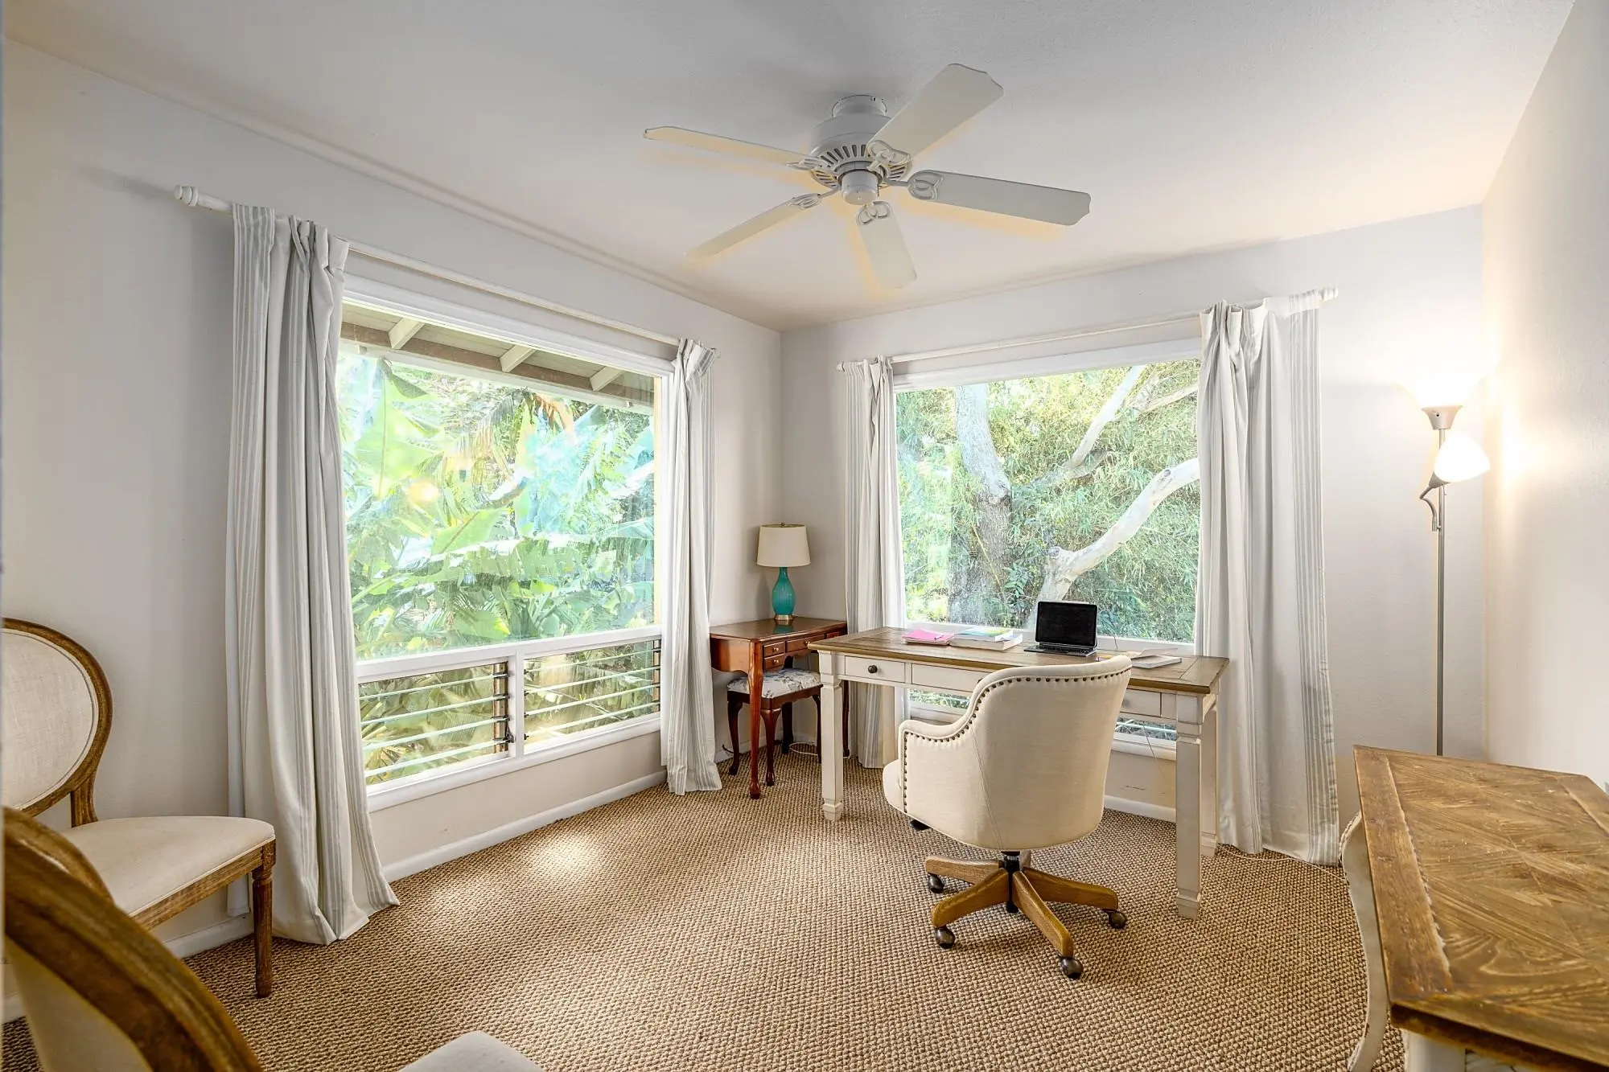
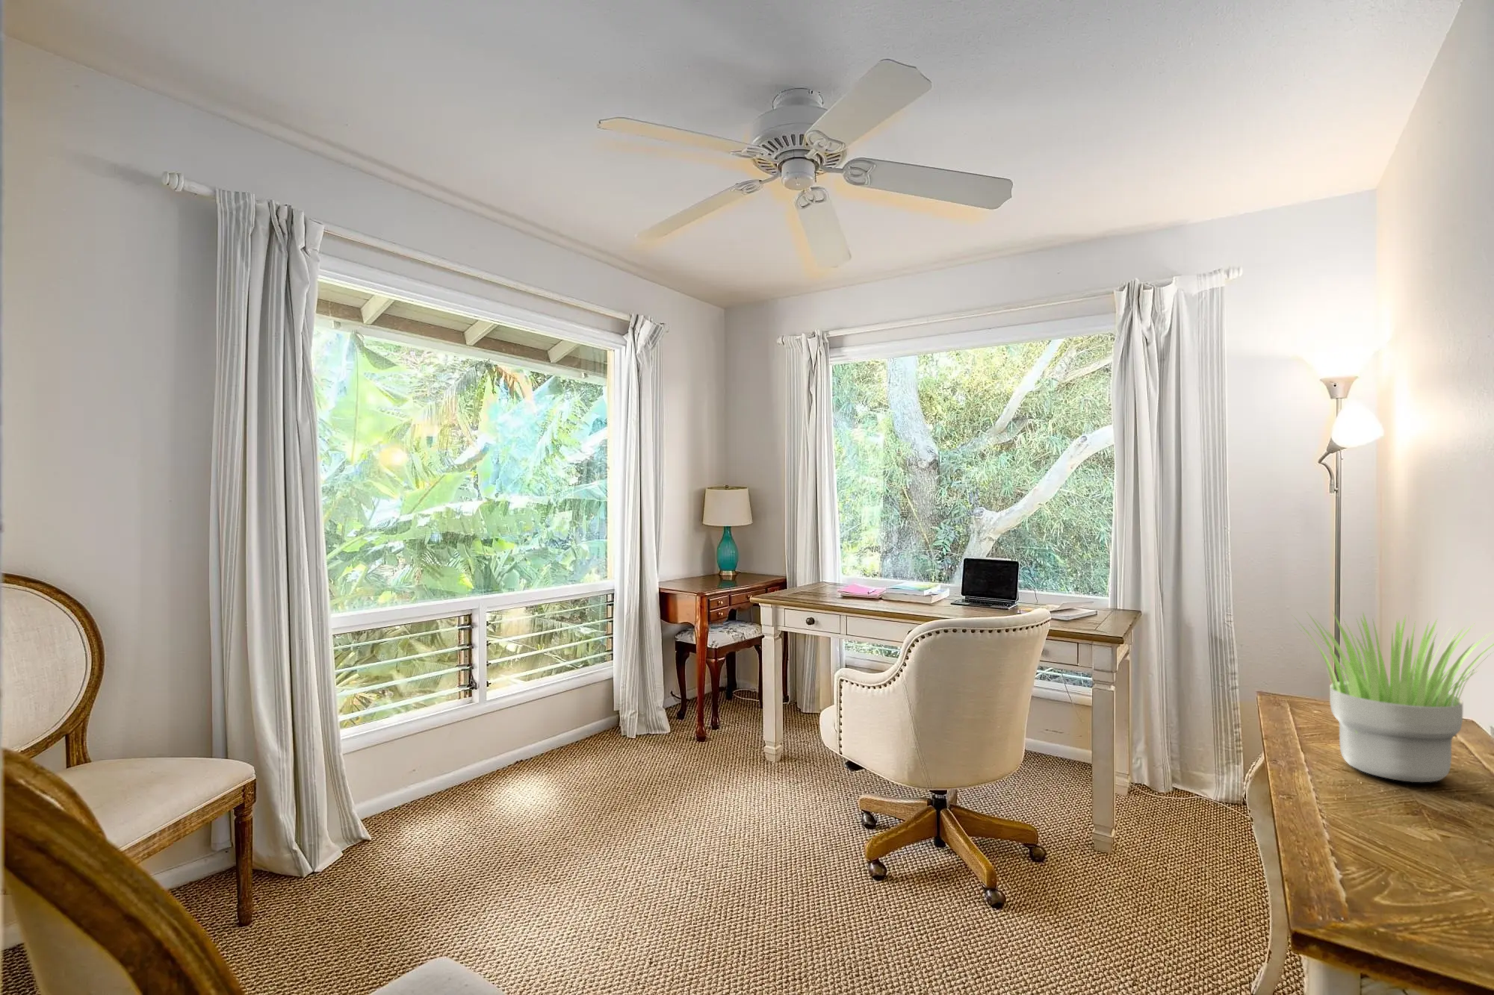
+ potted plant [1292,610,1494,783]
